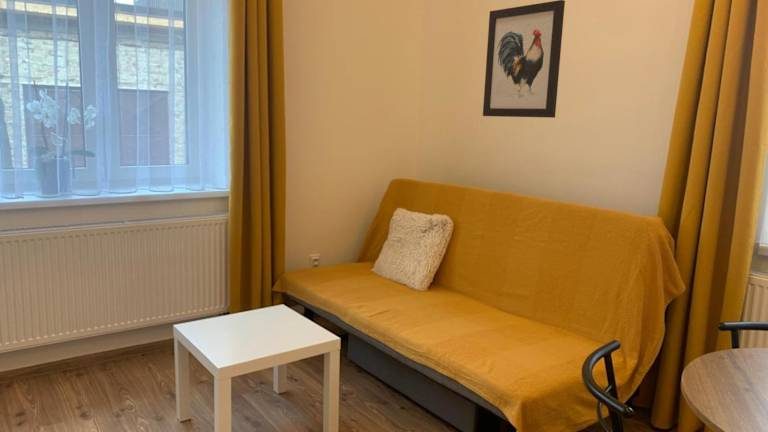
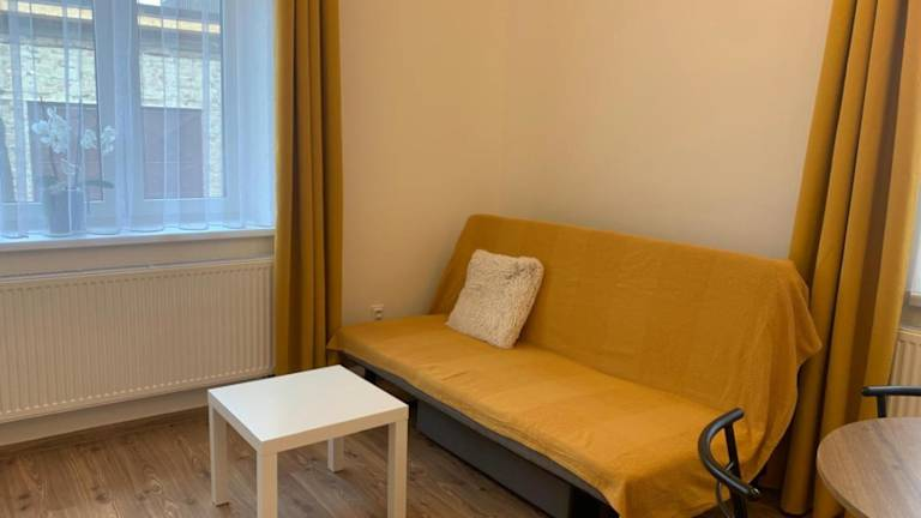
- wall art [482,0,566,119]
